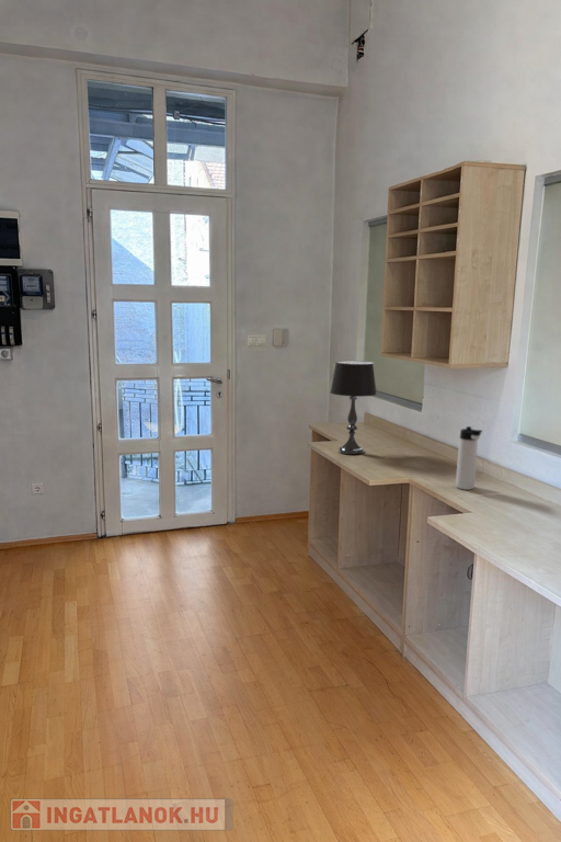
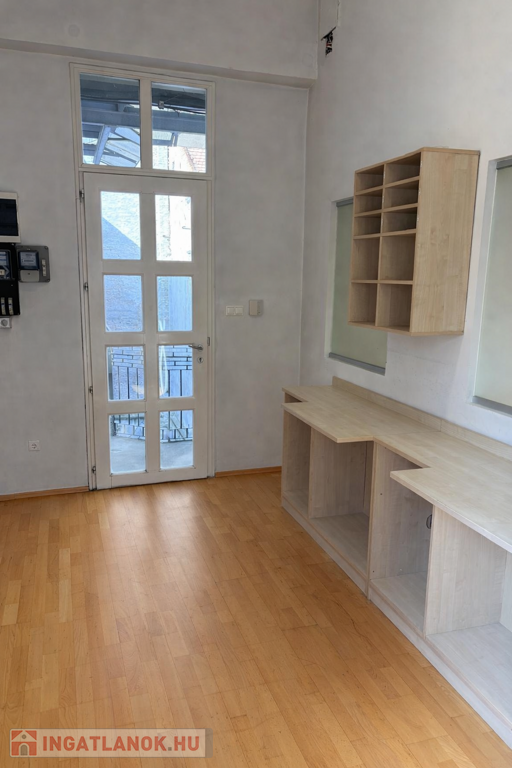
- table lamp [329,360,378,456]
- thermos bottle [455,425,483,491]
